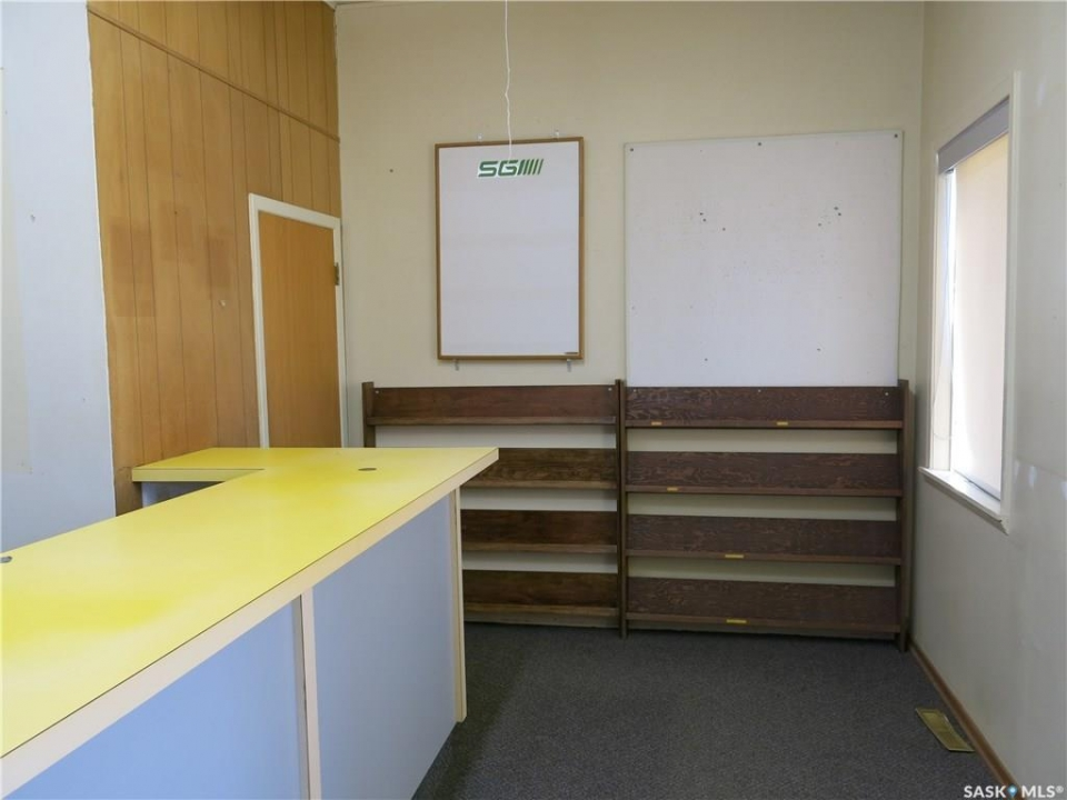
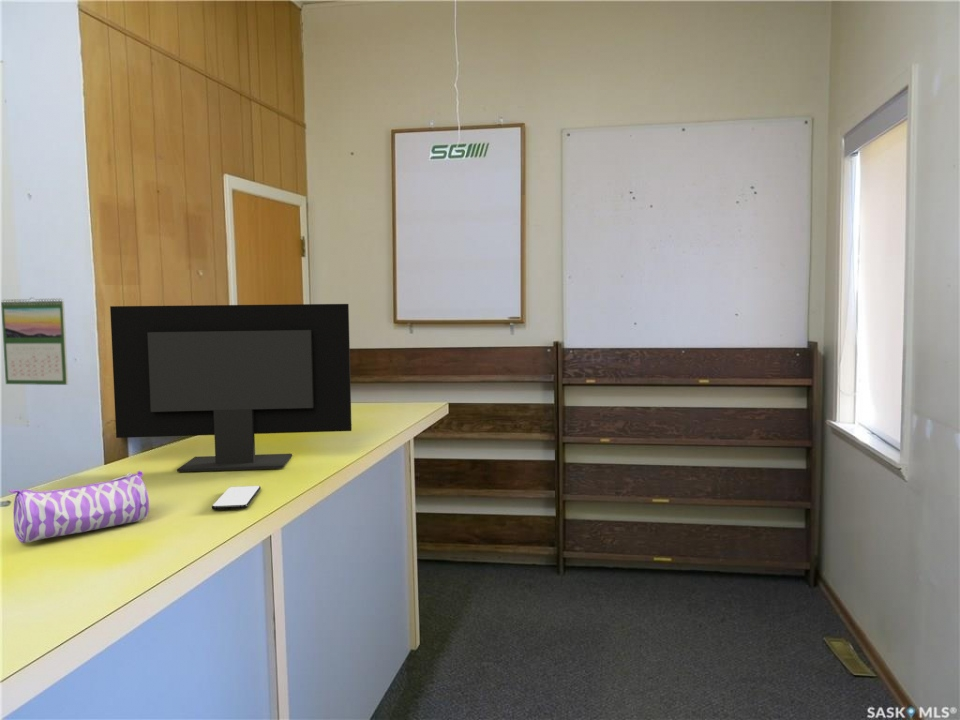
+ pencil case [7,470,150,544]
+ computer monitor [109,303,353,473]
+ smartphone [211,485,262,511]
+ calendar [0,296,69,386]
